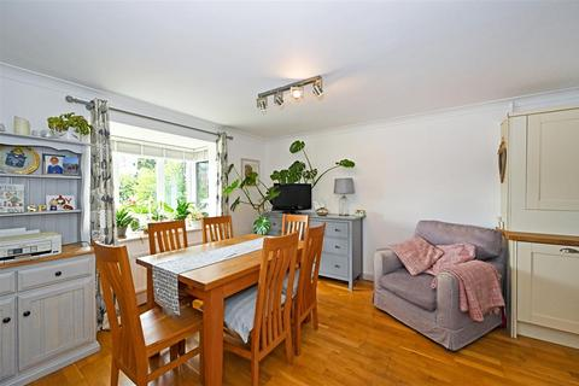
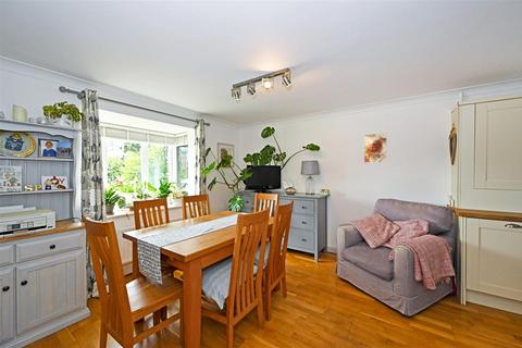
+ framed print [363,132,388,164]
